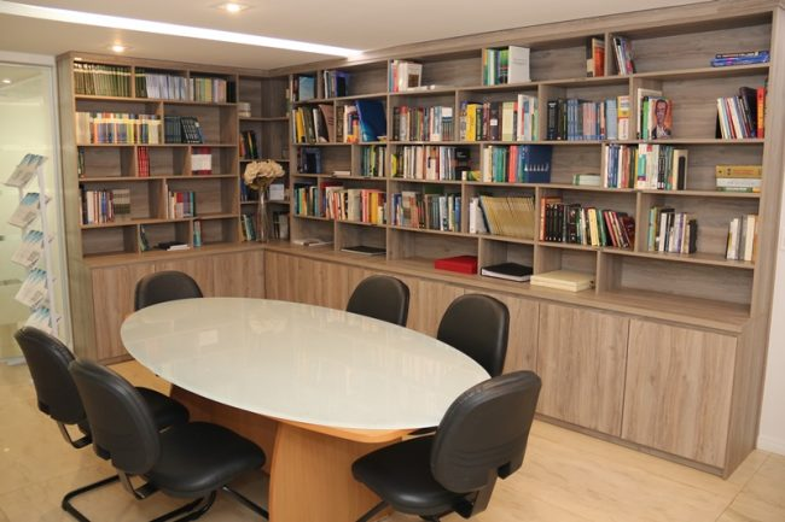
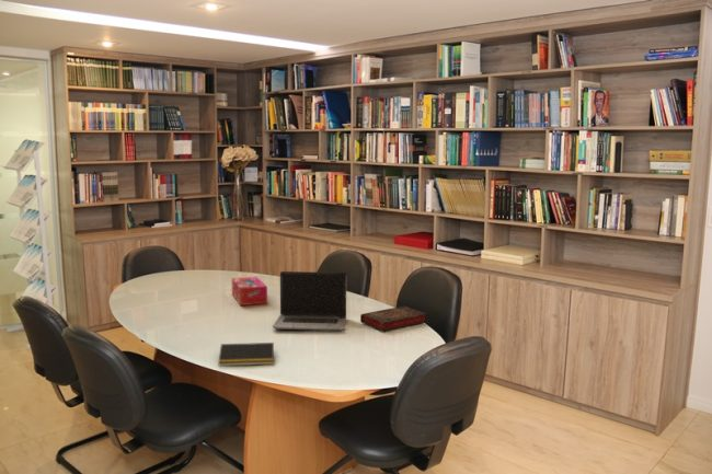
+ notepad [217,342,275,367]
+ tissue box [231,276,268,307]
+ laptop computer [272,270,347,332]
+ book [359,304,428,333]
